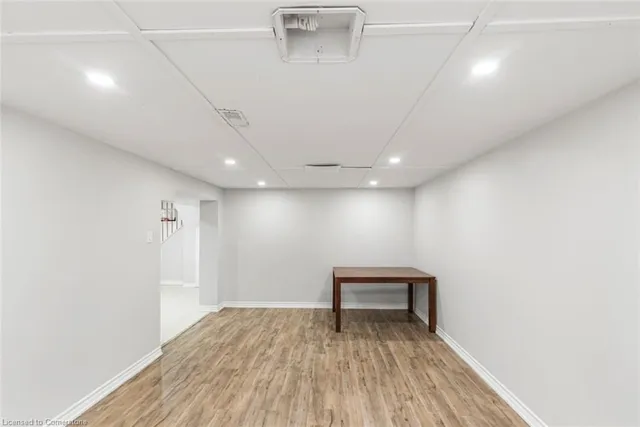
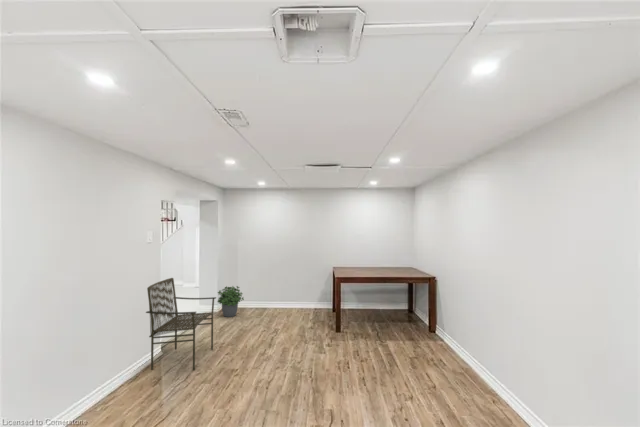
+ potted plant [216,285,245,318]
+ armchair [145,277,217,372]
